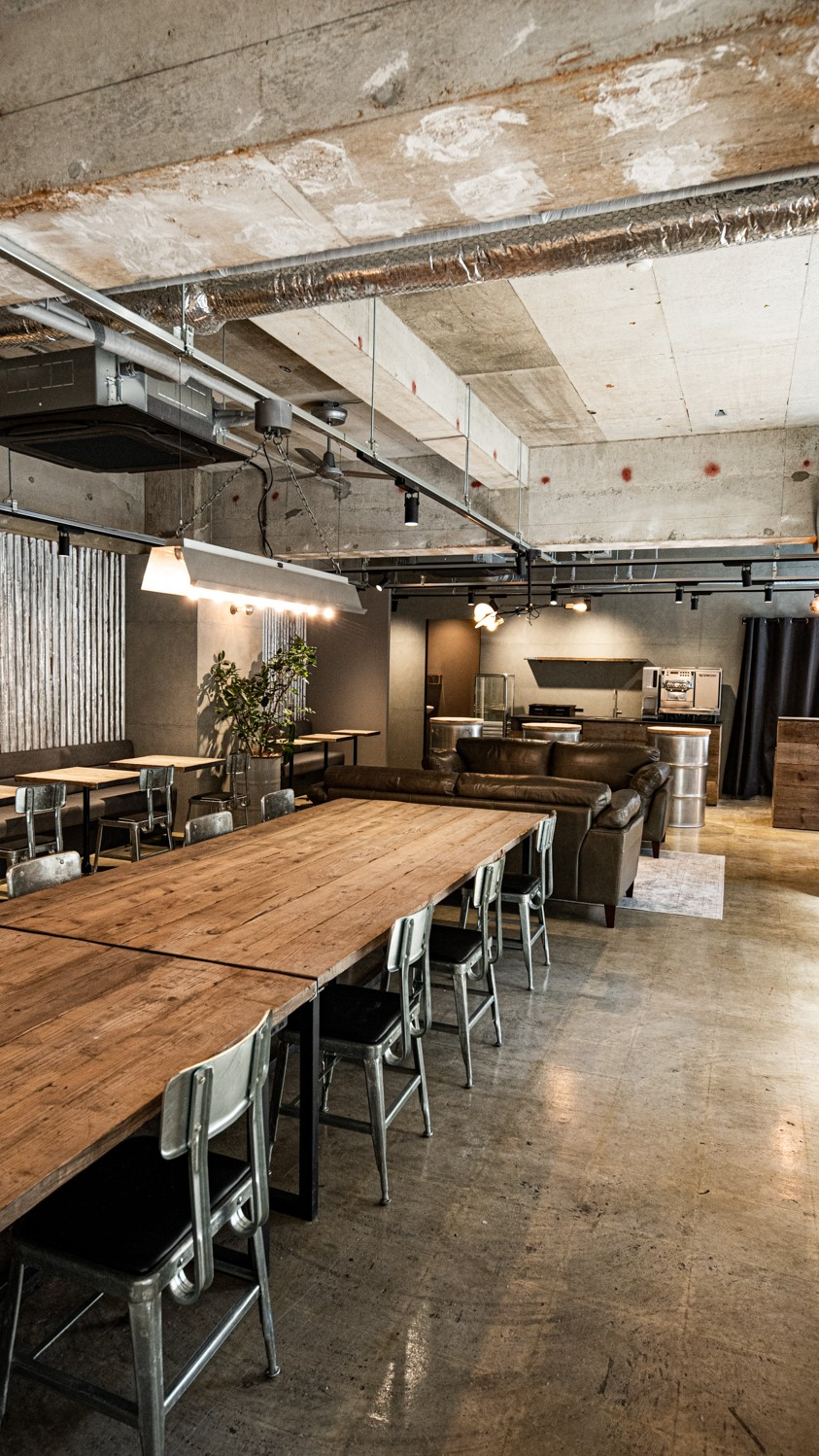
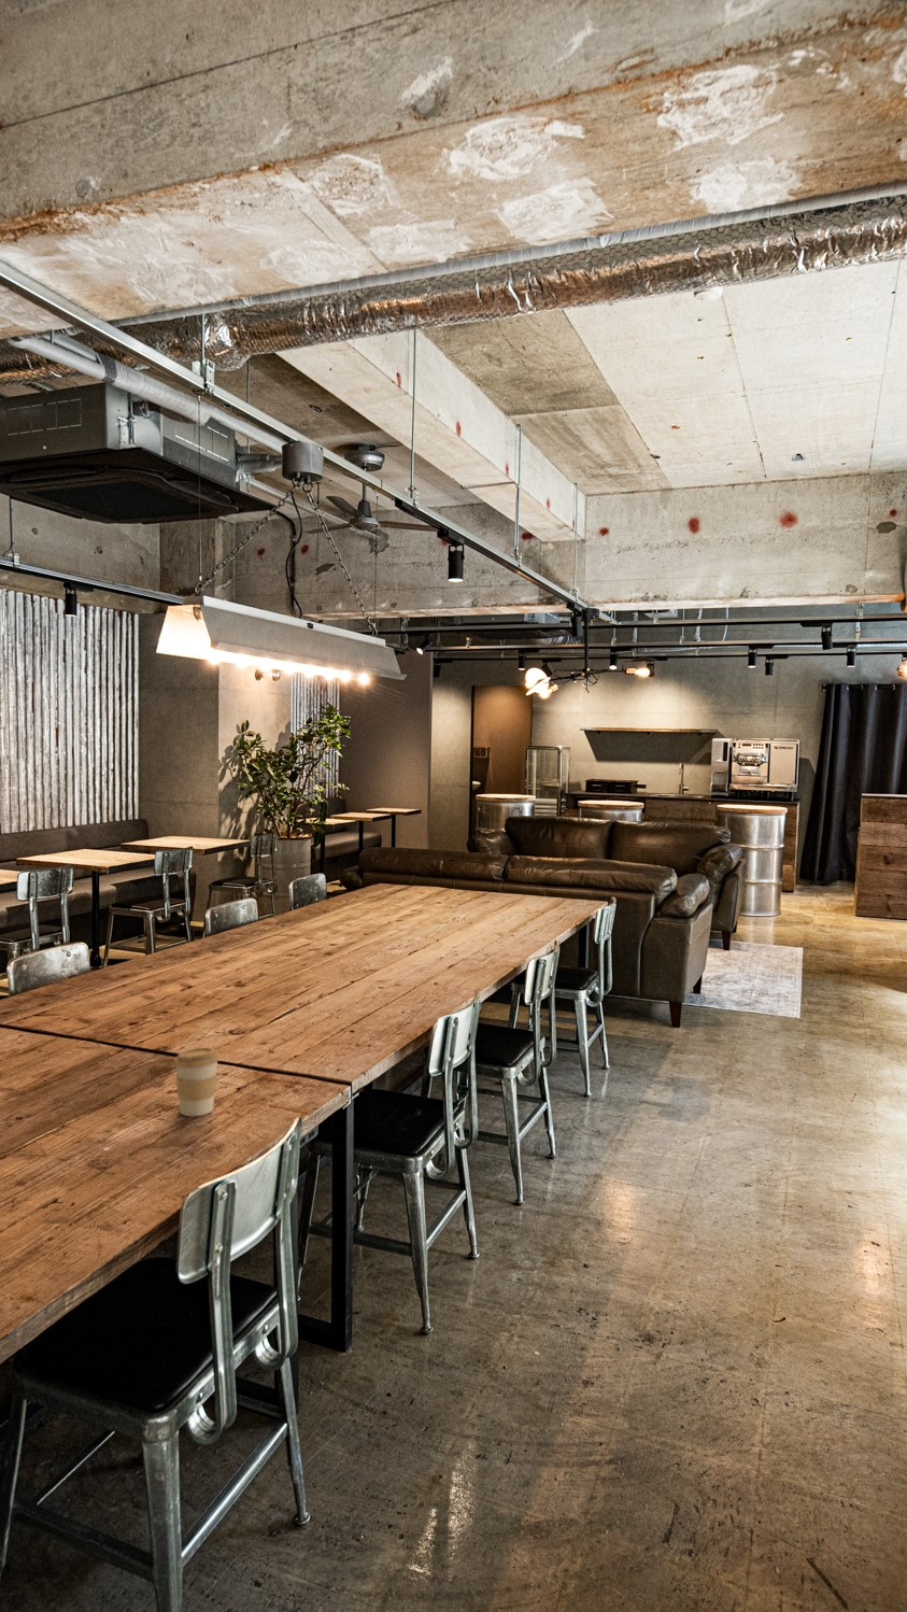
+ coffee cup [172,1047,220,1117]
